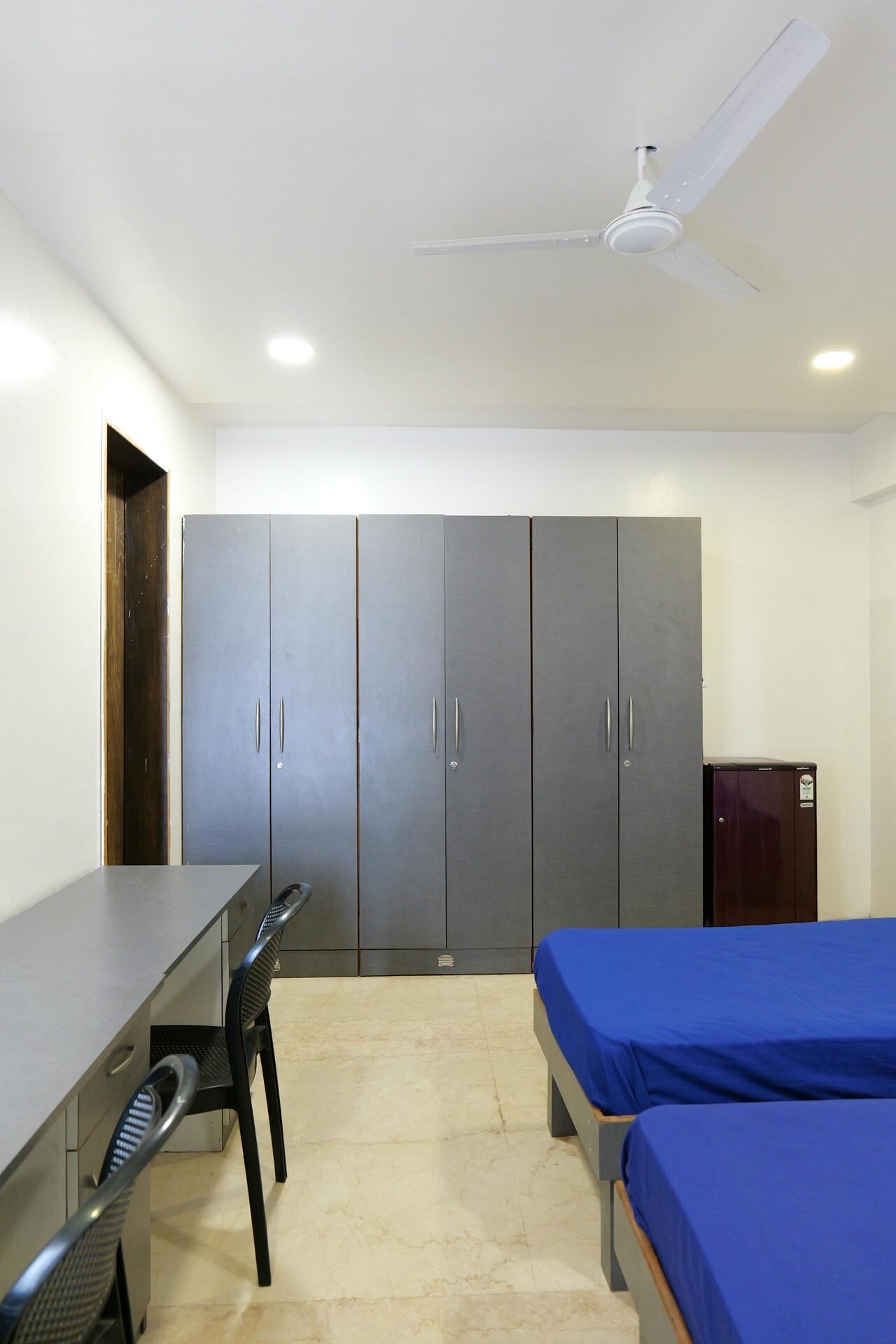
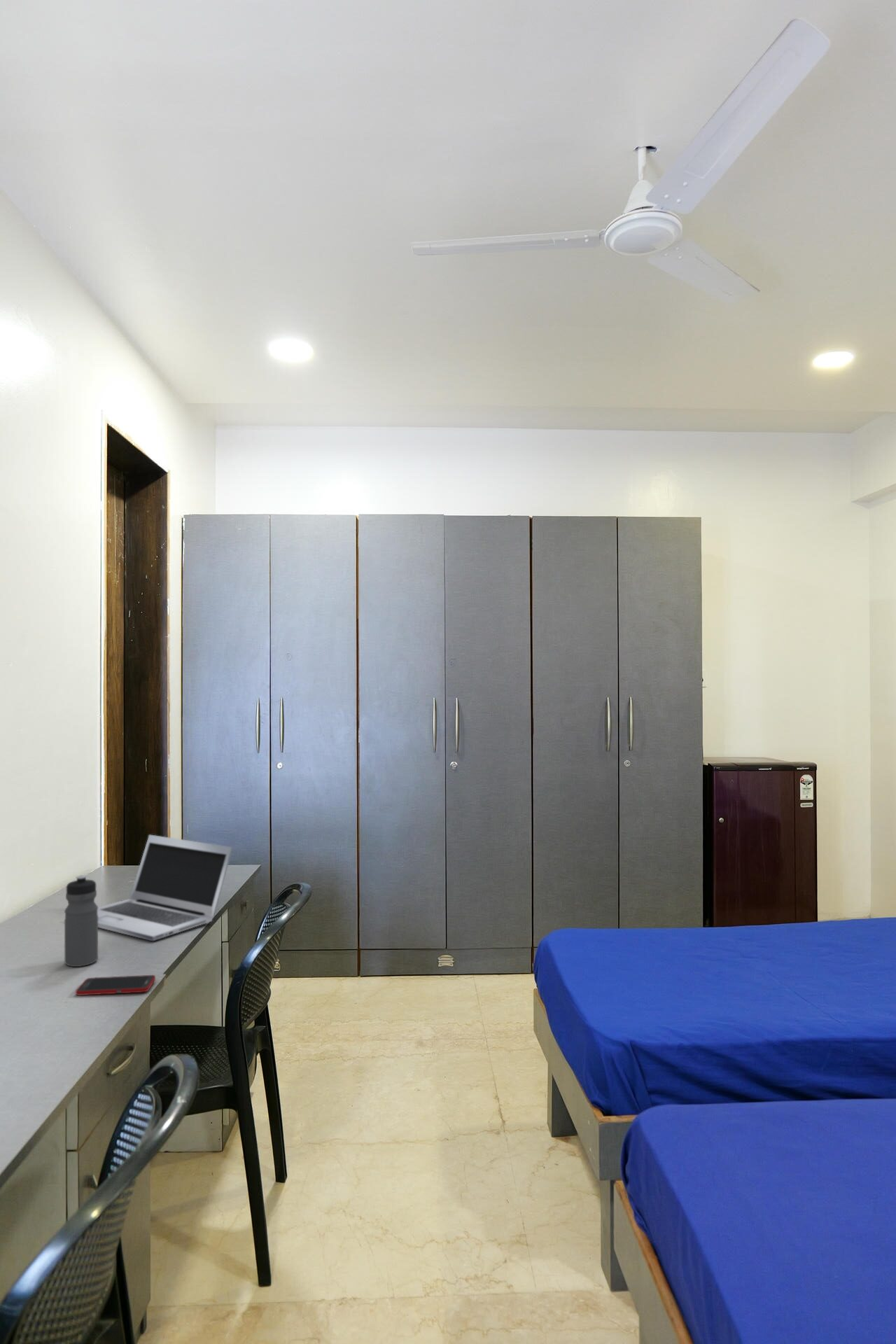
+ water bottle [64,875,99,967]
+ laptop [97,834,234,942]
+ cell phone [75,974,156,996]
